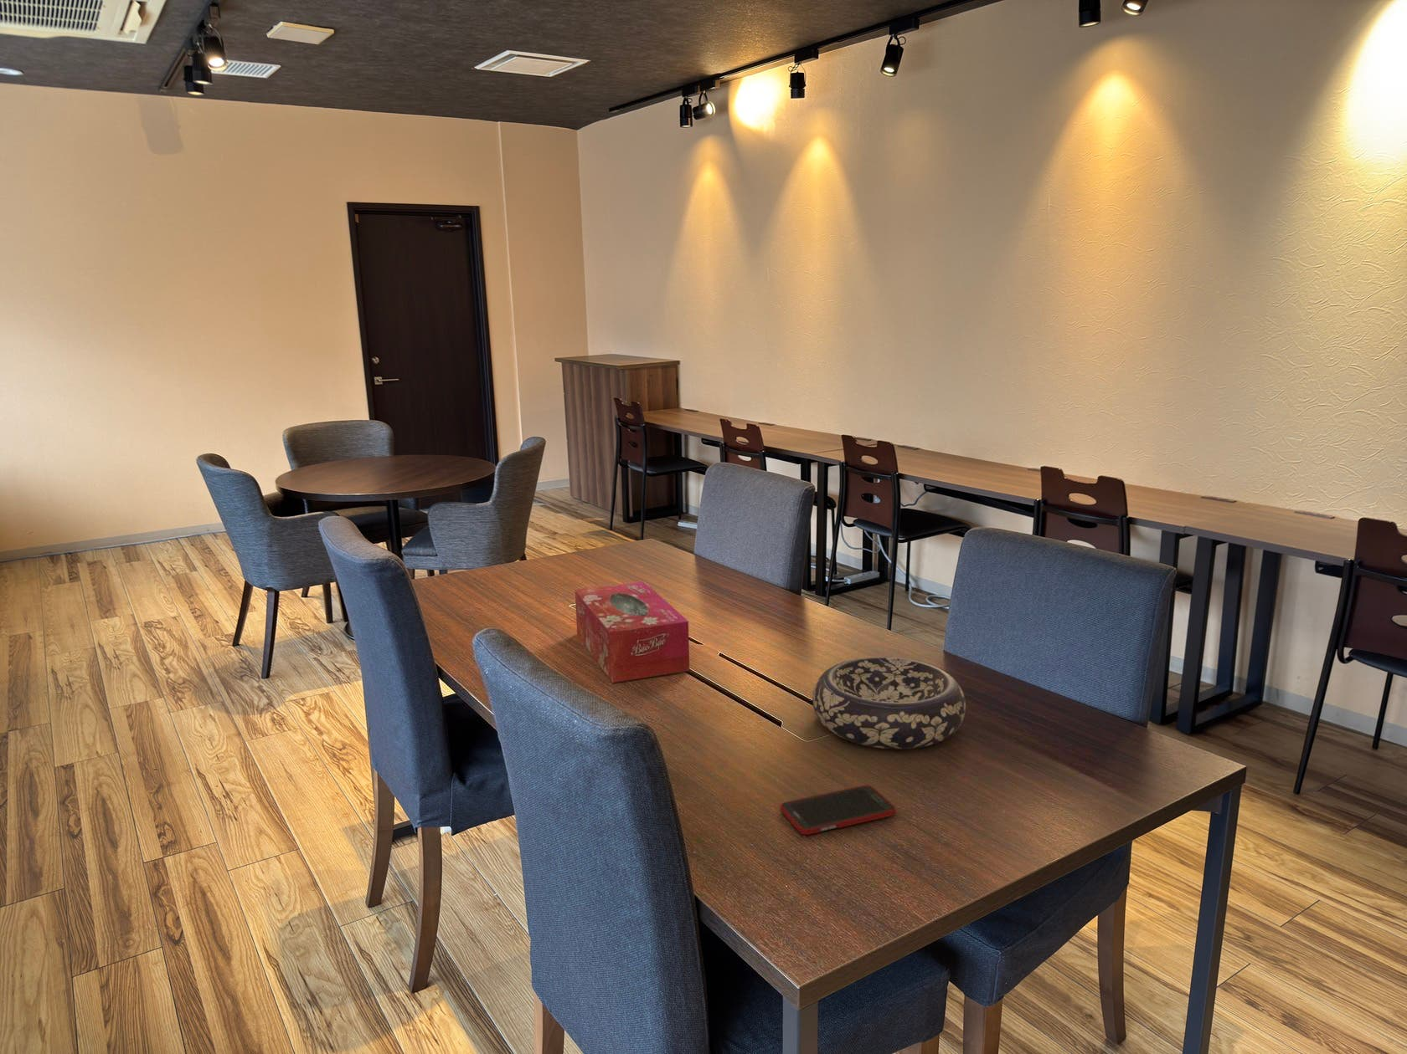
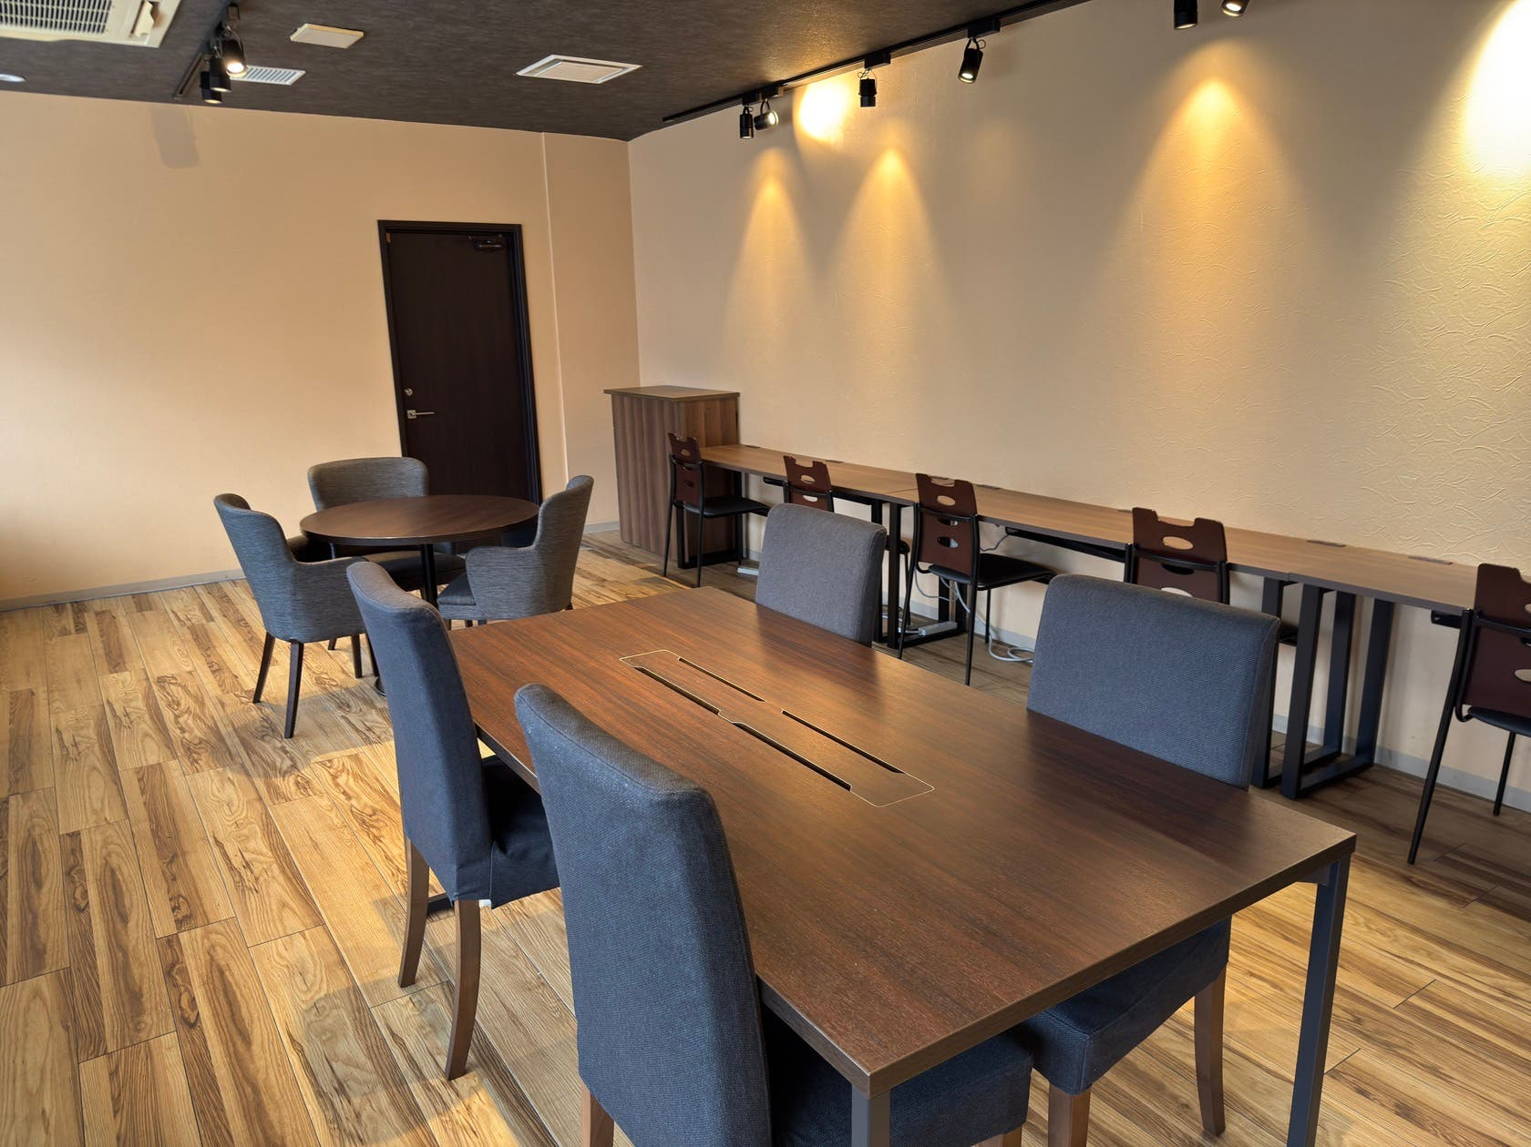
- tissue box [575,580,690,683]
- decorative bowl [812,657,966,750]
- cell phone [780,784,897,836]
